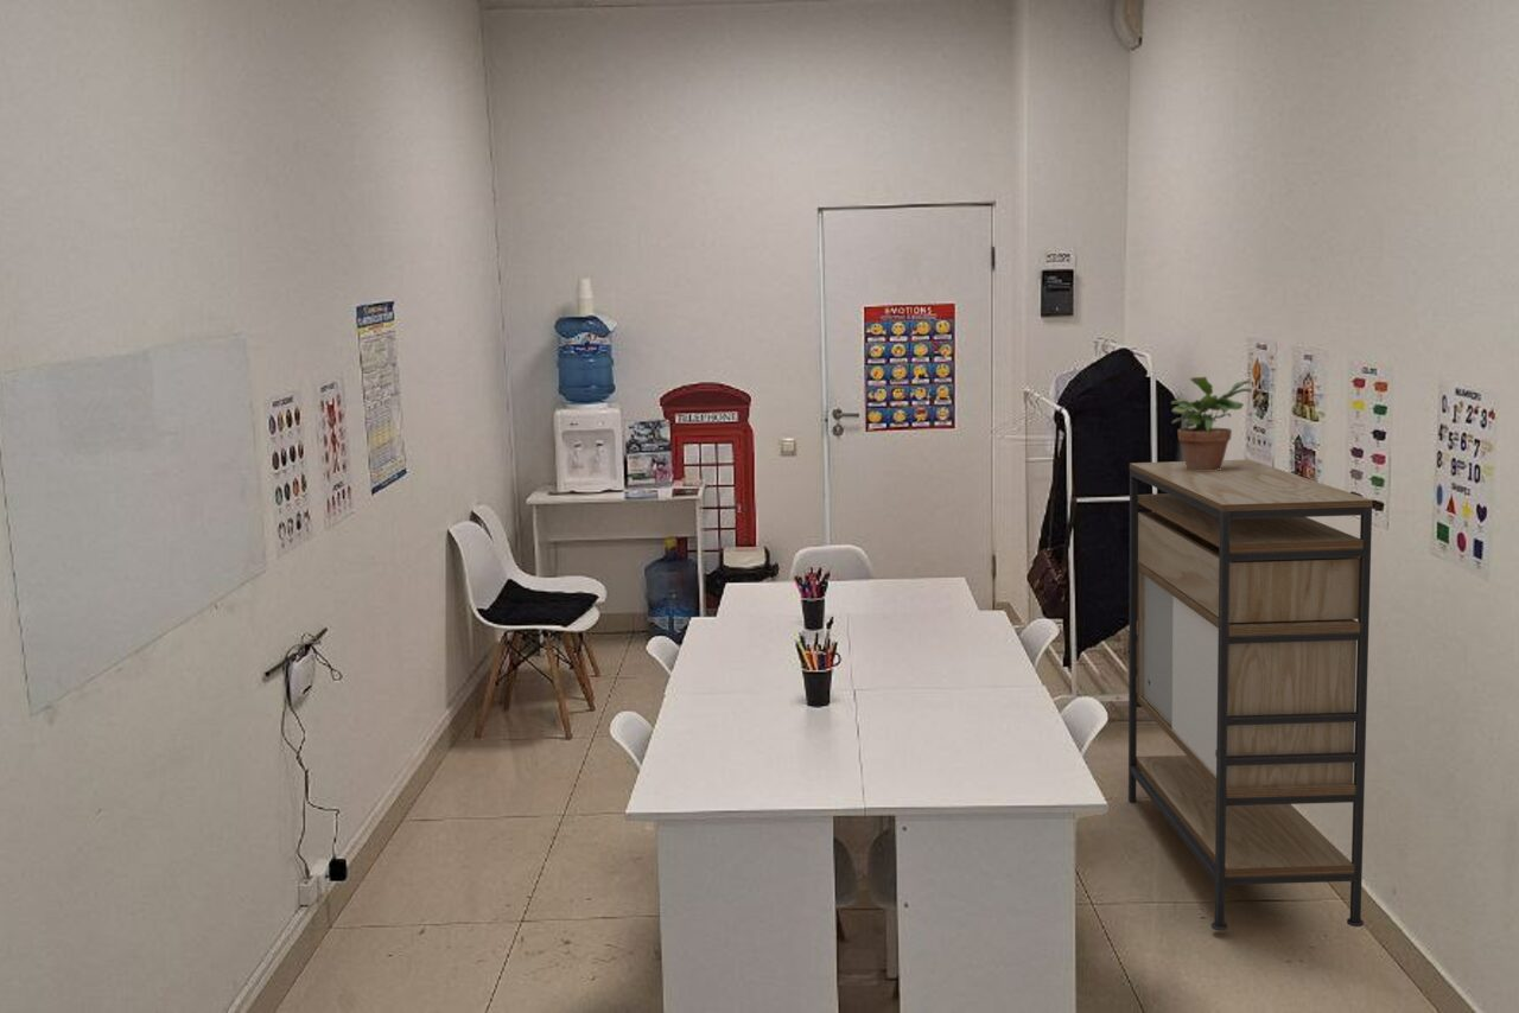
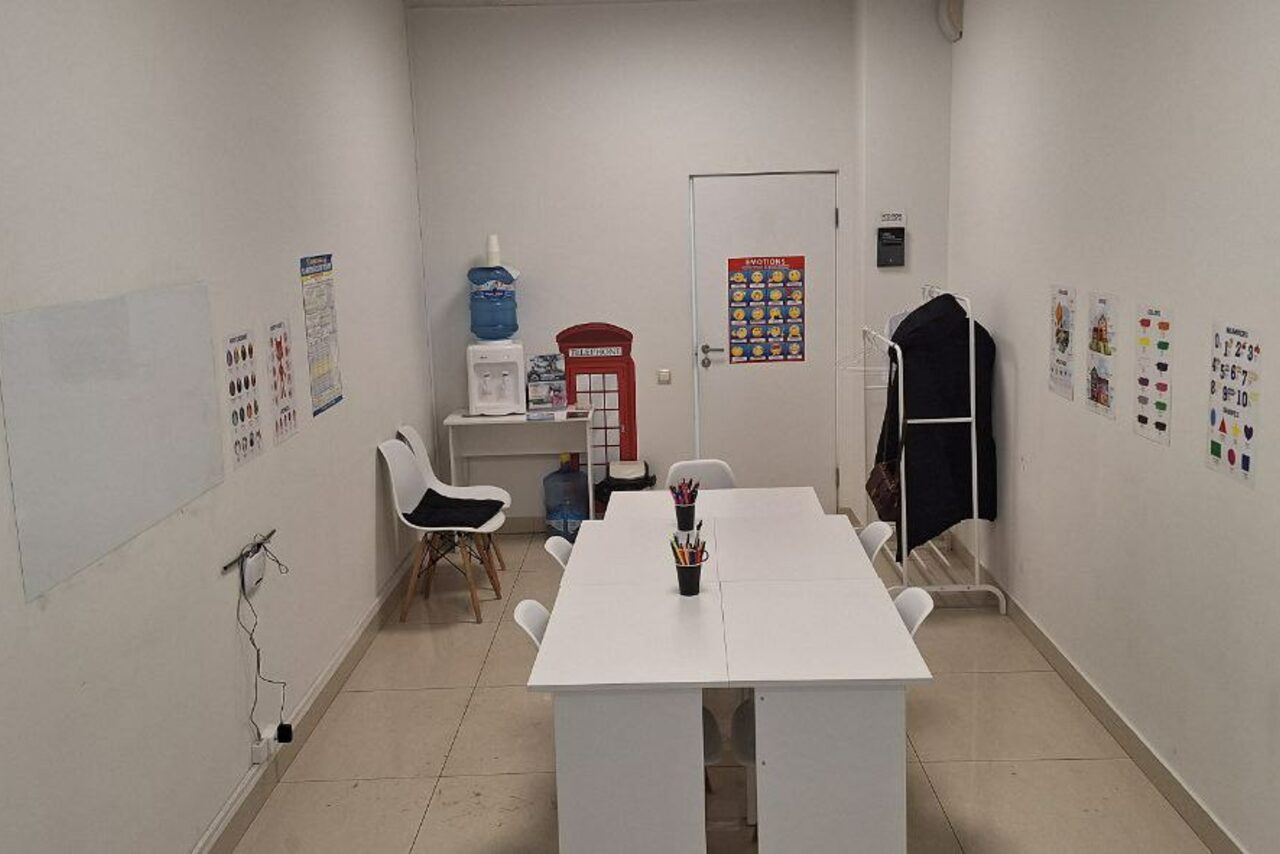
- potted plant [1170,376,1253,471]
- shelving unit [1127,458,1374,932]
